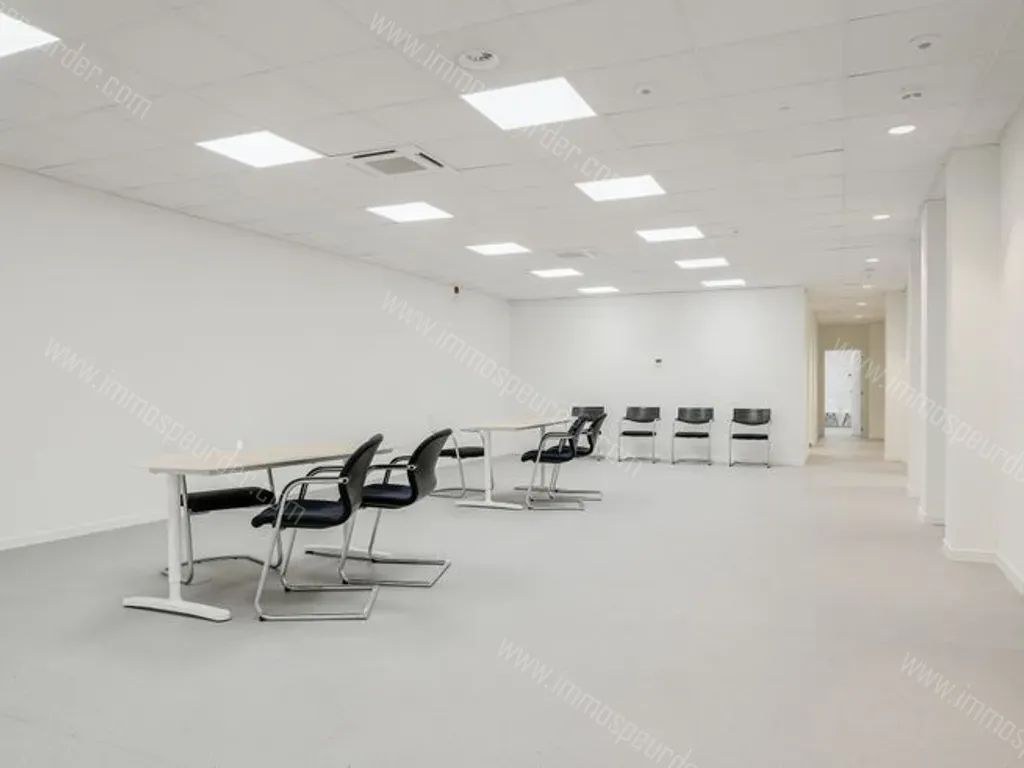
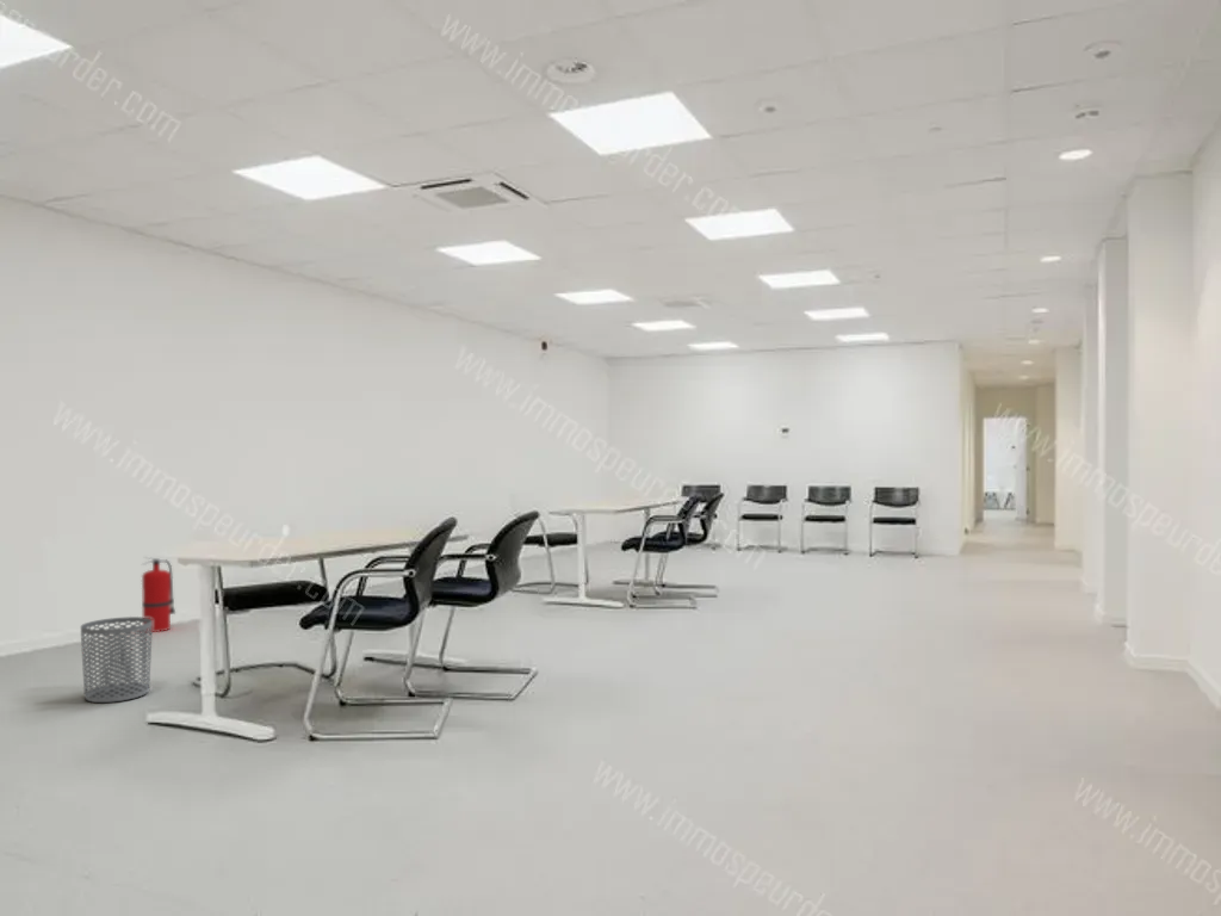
+ fire extinguisher [141,556,176,633]
+ waste bin [80,615,153,704]
